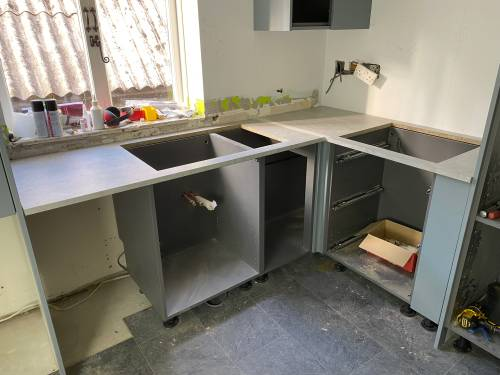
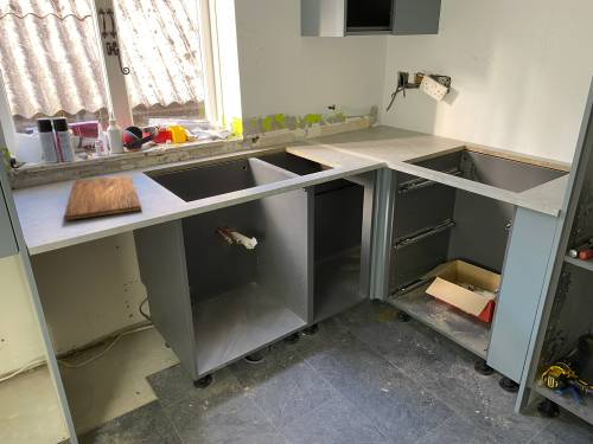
+ cutting board [64,174,142,221]
